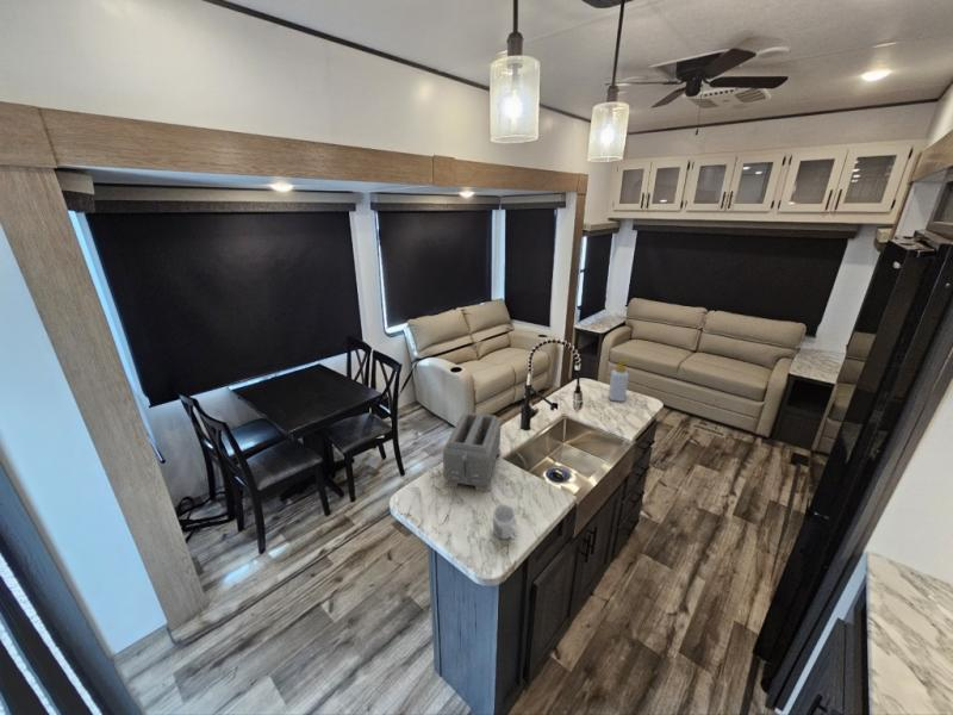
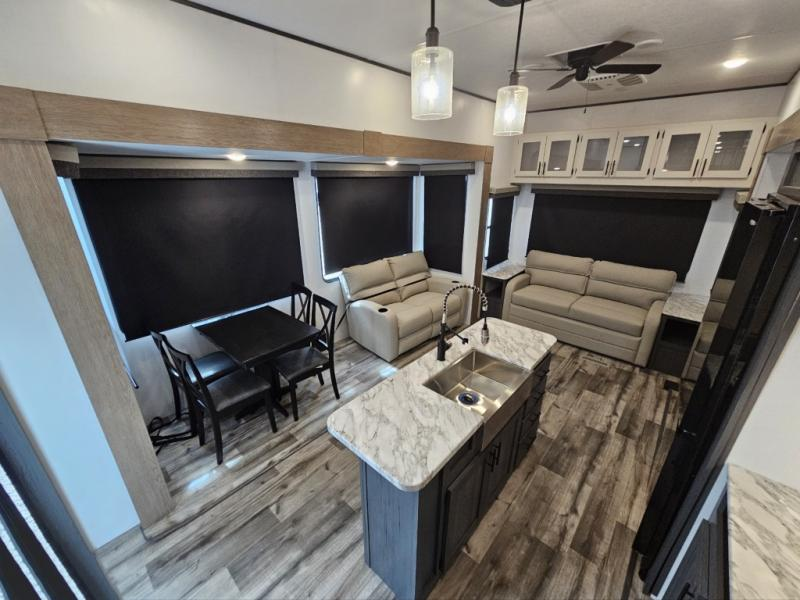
- toaster [442,411,502,493]
- soap bottle [608,359,630,403]
- mug [492,503,518,541]
